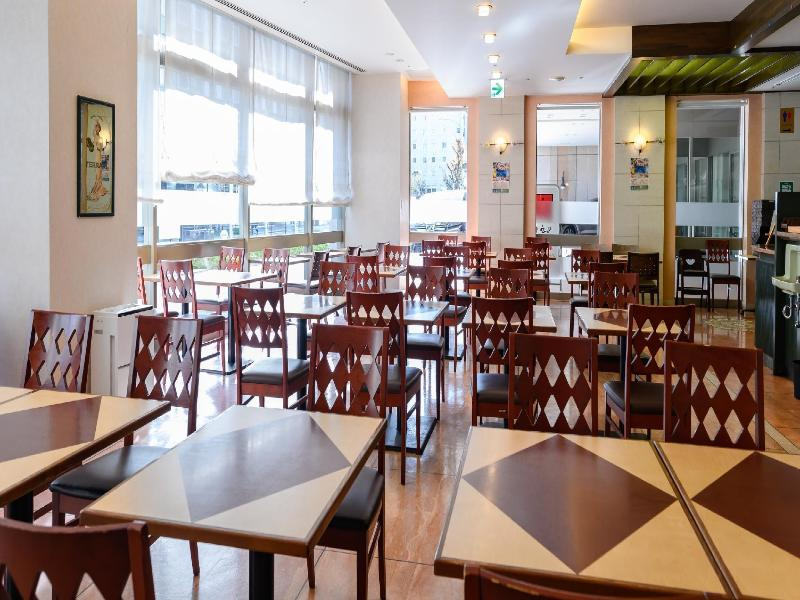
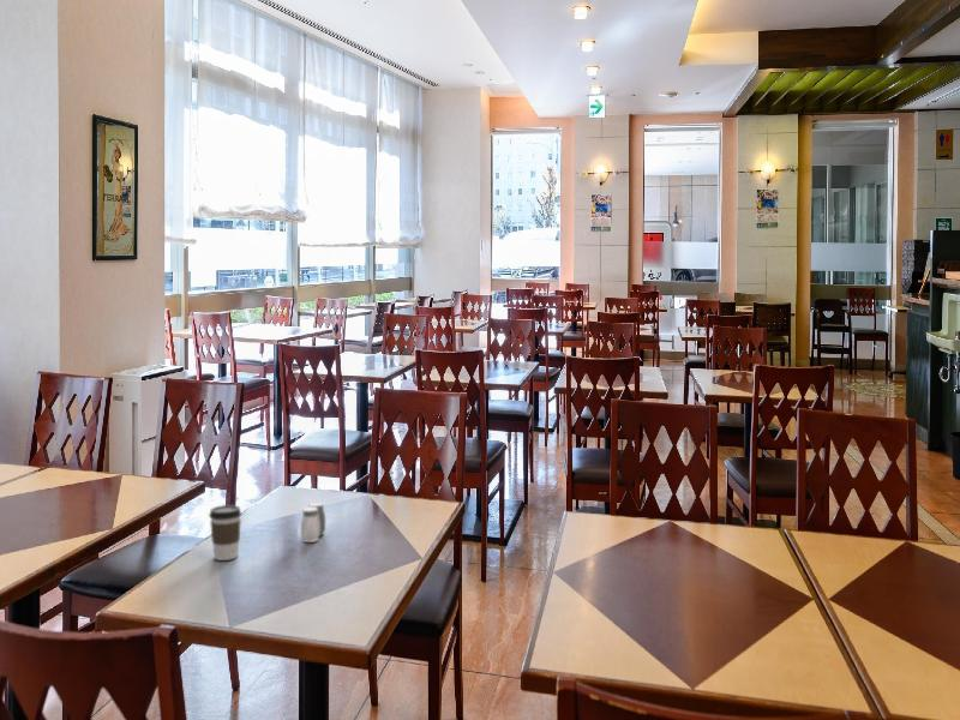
+ salt and pepper shaker [300,502,326,544]
+ coffee cup [208,504,242,562]
